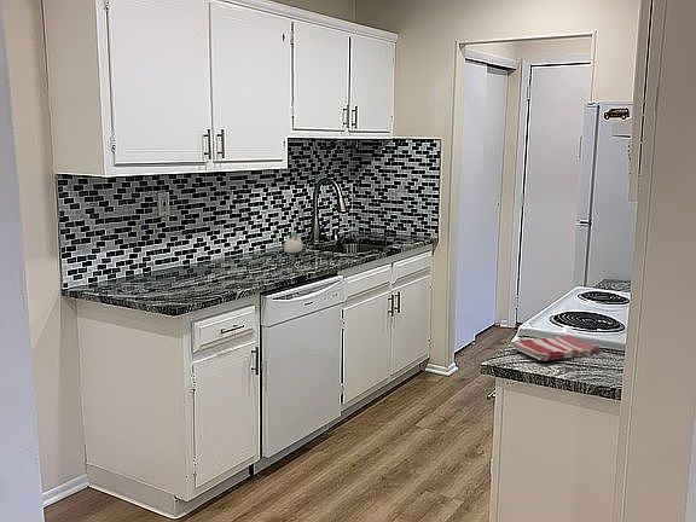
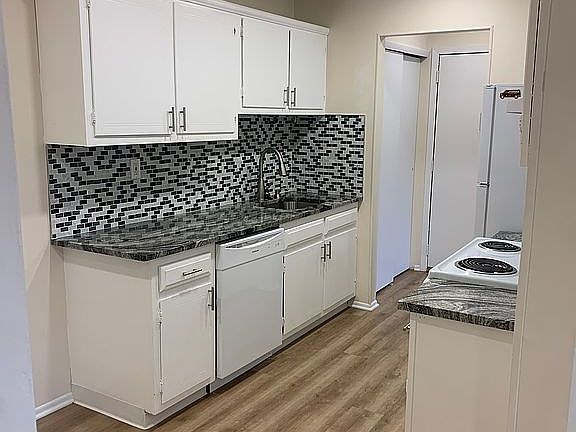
- succulent planter [283,232,304,255]
- dish towel [509,334,601,361]
